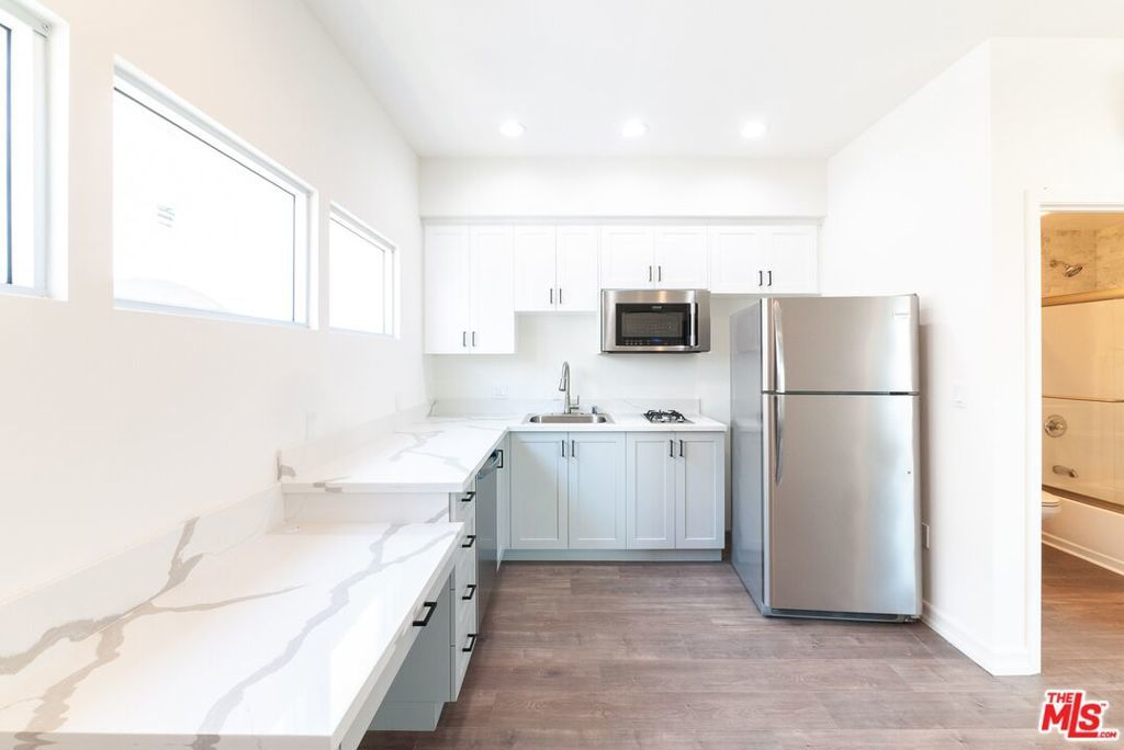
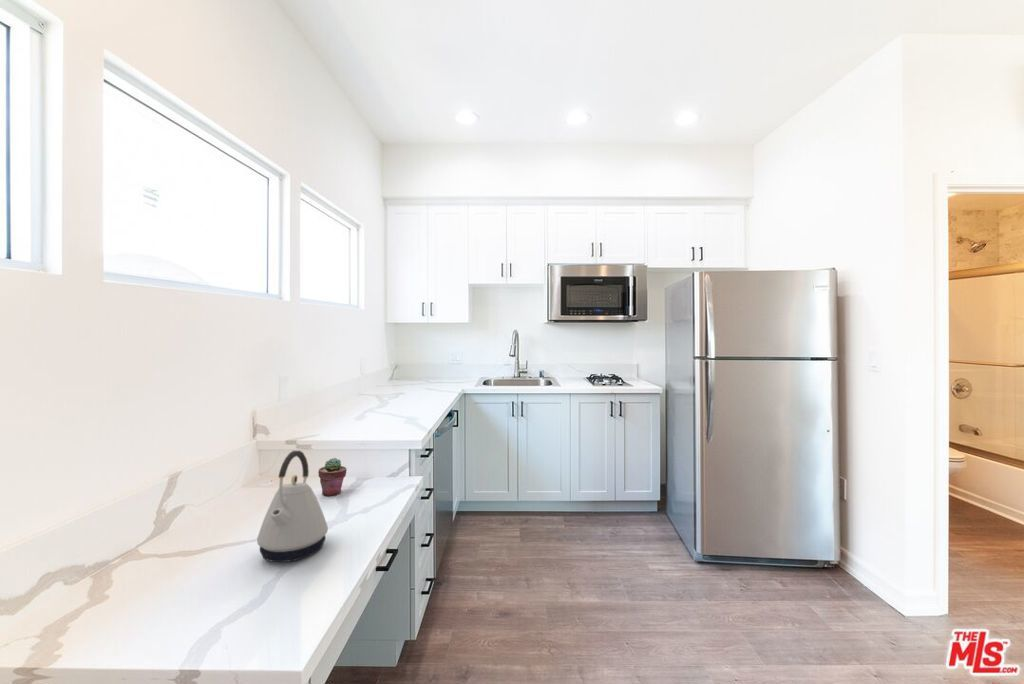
+ kettle [256,450,329,563]
+ potted succulent [317,457,348,497]
